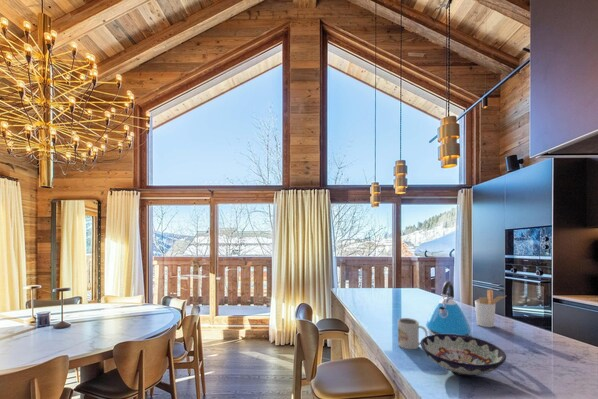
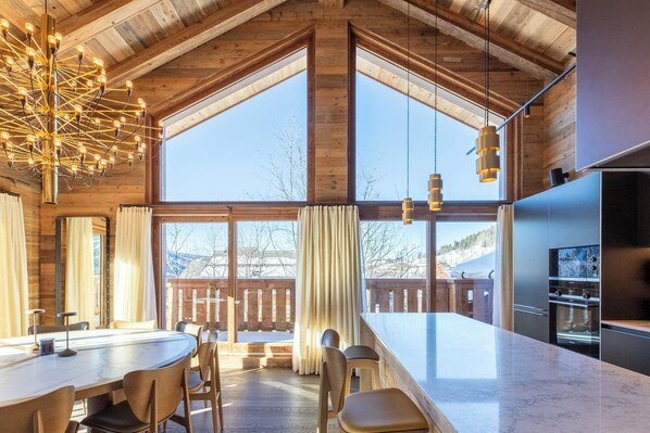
- utensil holder [474,289,507,328]
- mug [397,317,428,350]
- kettle [425,280,472,336]
- bowl [419,334,507,377]
